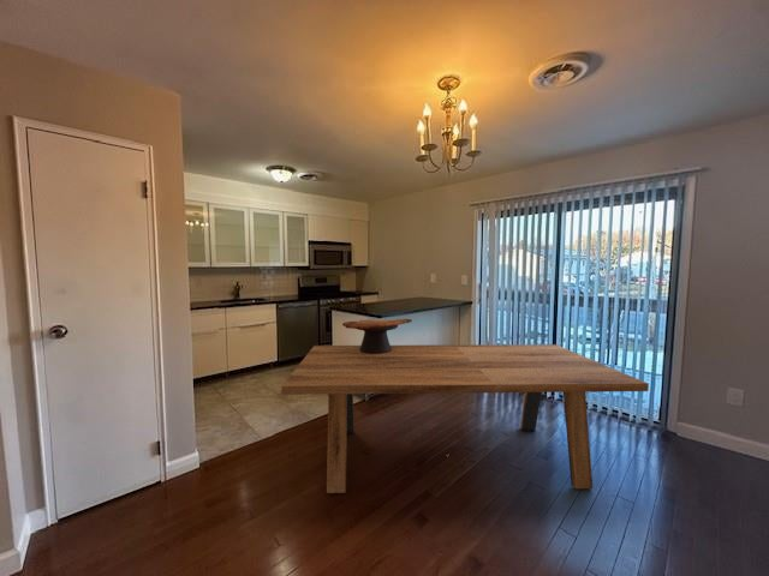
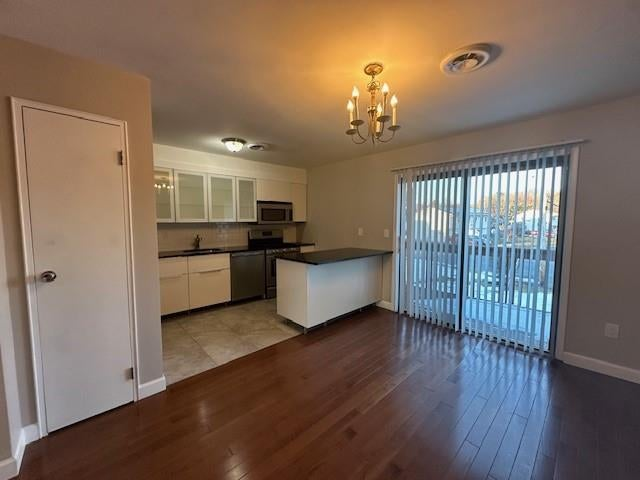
- dining table [280,343,650,494]
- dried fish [341,318,413,354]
